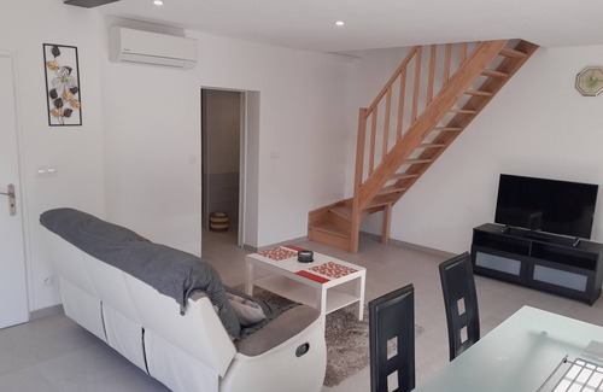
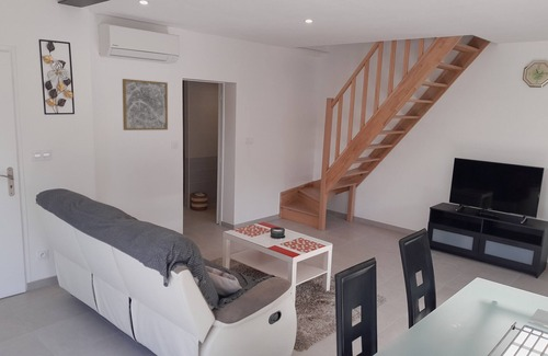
+ wall art [122,78,169,131]
